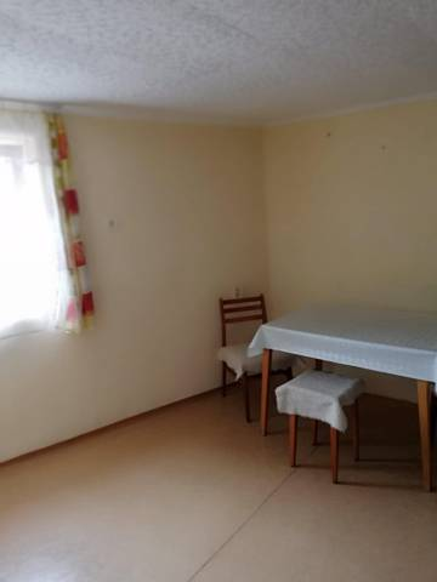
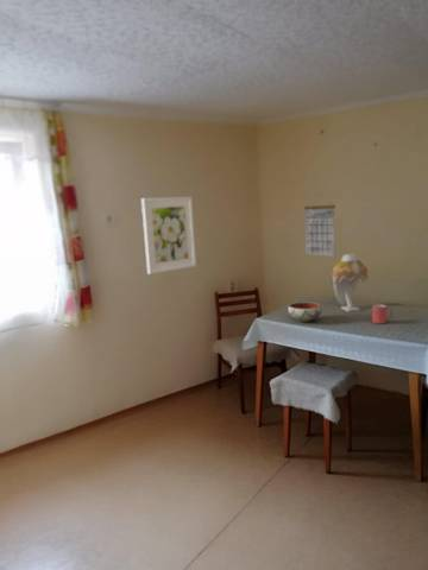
+ bowl [287,302,322,323]
+ calendar [303,192,336,258]
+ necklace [331,253,369,314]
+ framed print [140,196,197,276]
+ mug [371,303,394,325]
